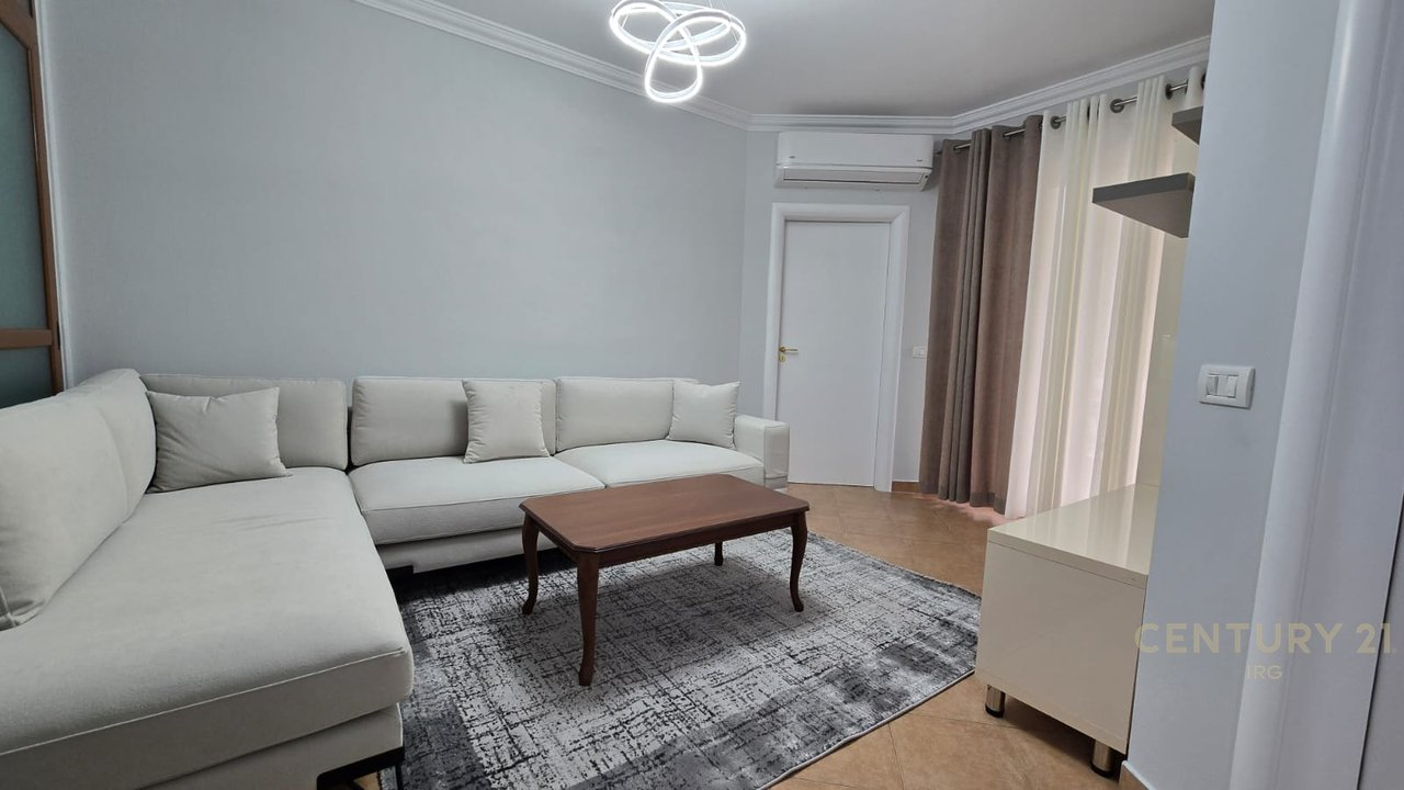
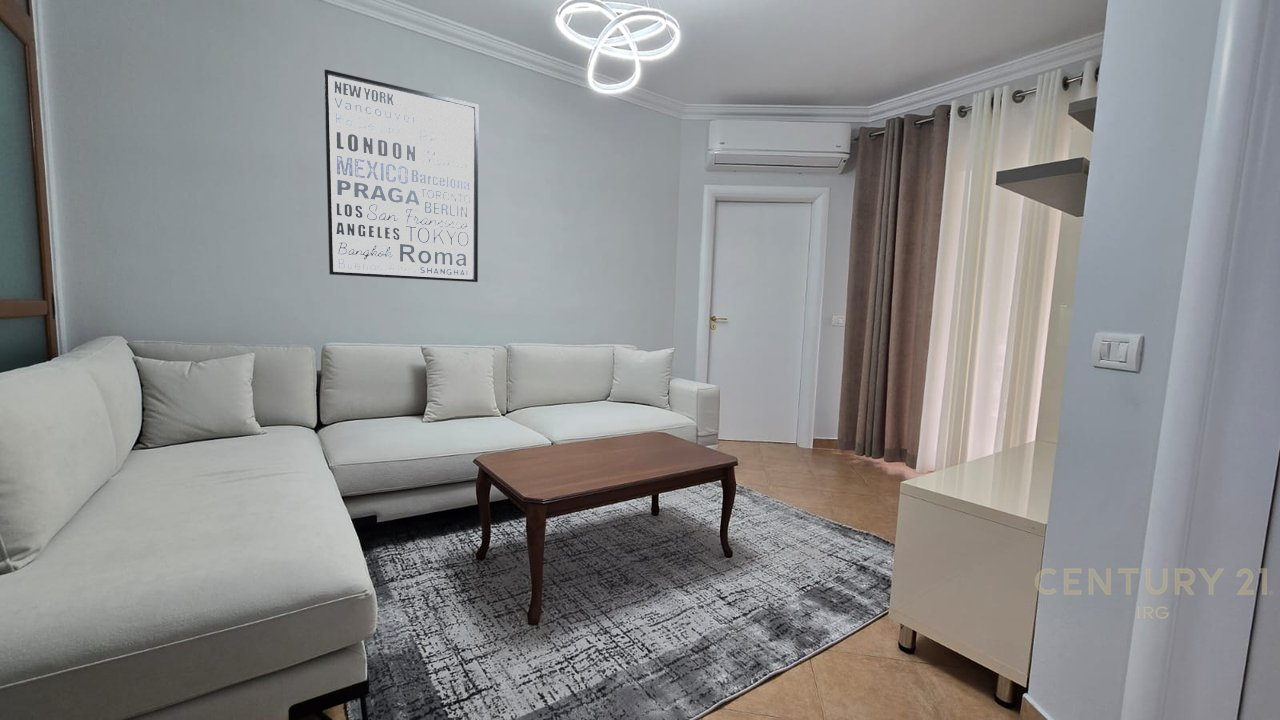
+ wall art [323,68,479,283]
